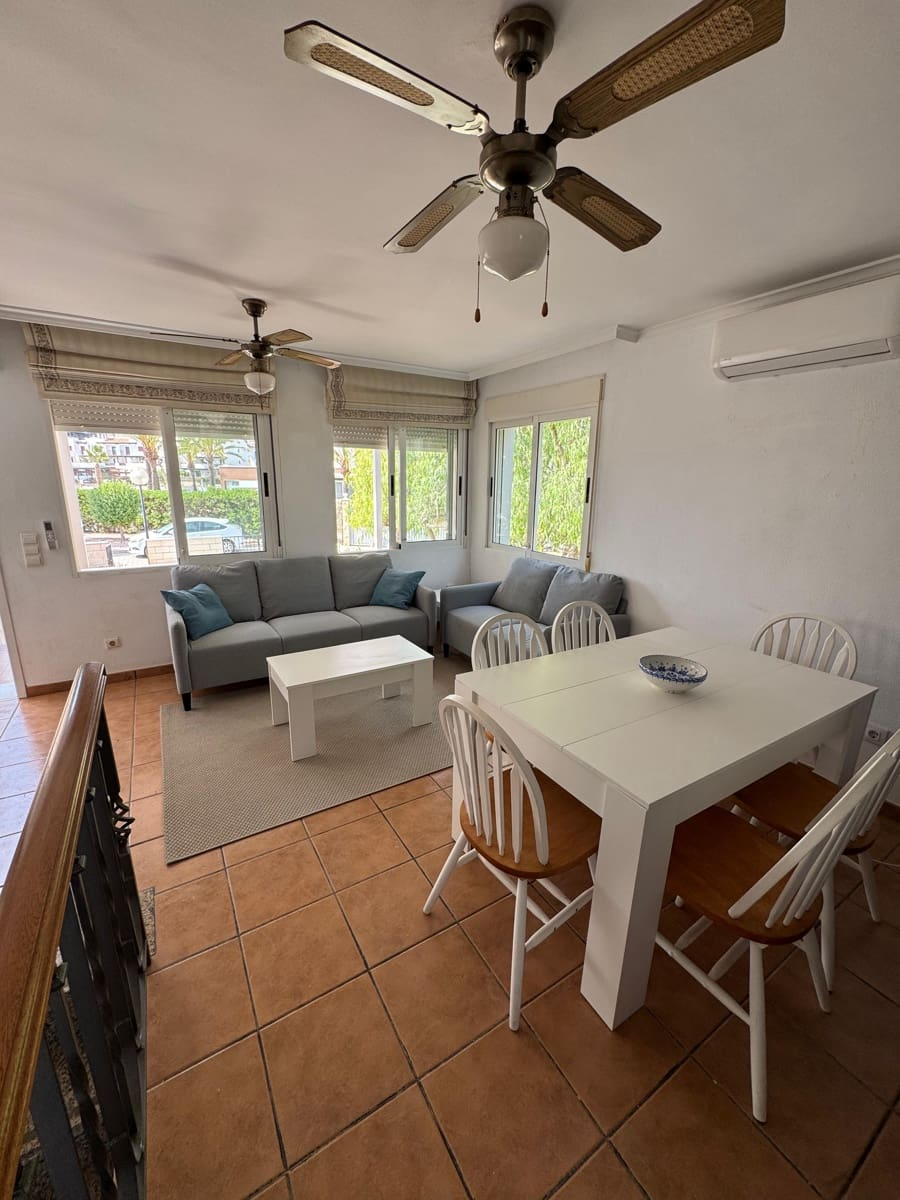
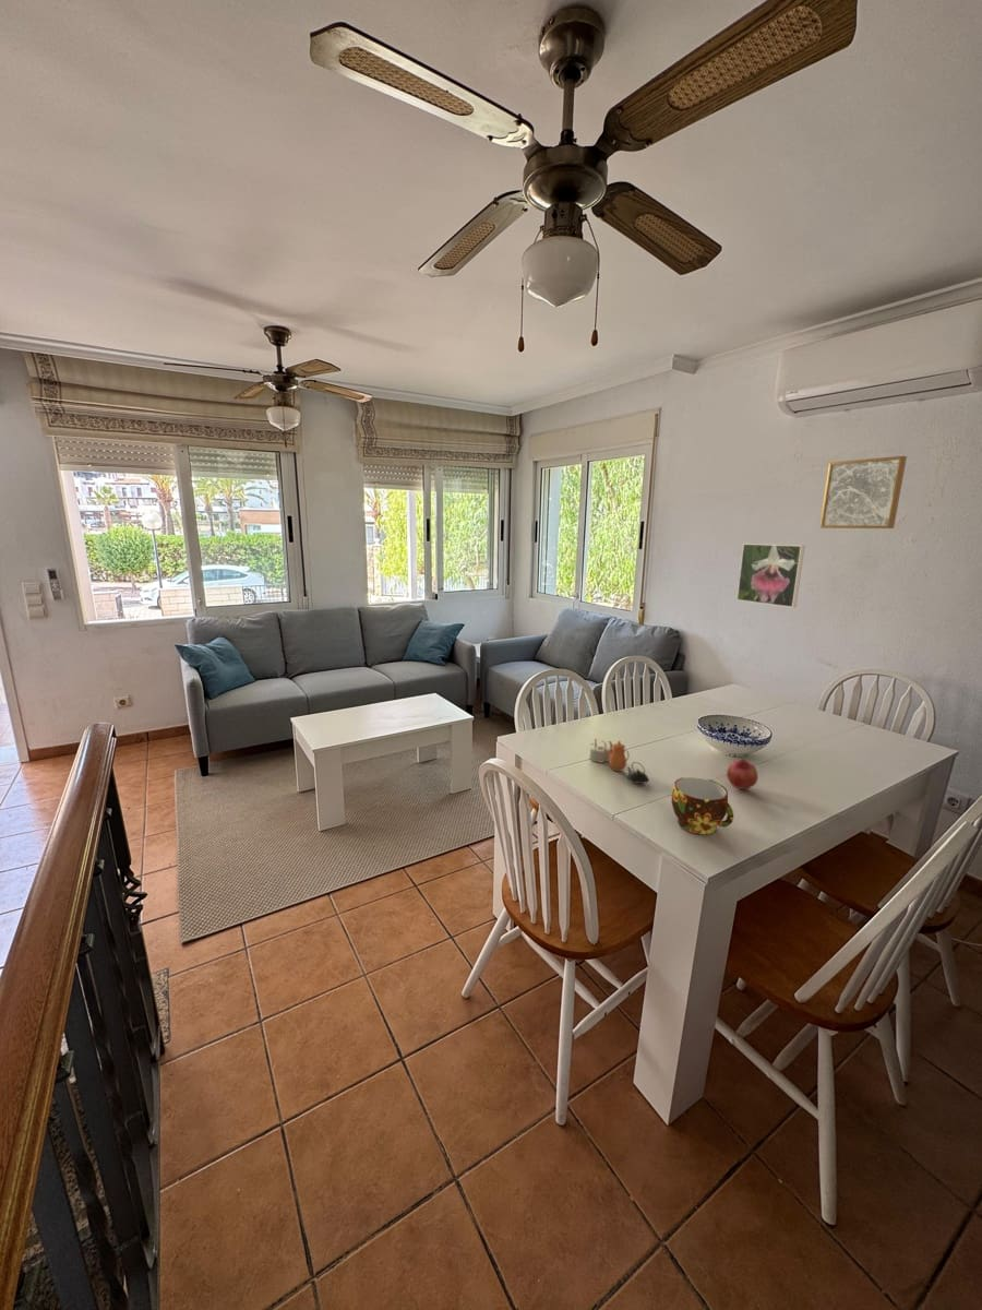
+ wall art [818,455,908,529]
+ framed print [735,543,805,609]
+ fruit [726,758,759,790]
+ teapot [589,737,650,785]
+ cup [671,776,734,835]
